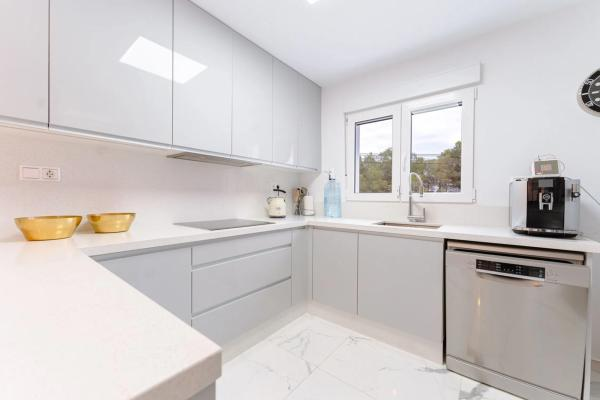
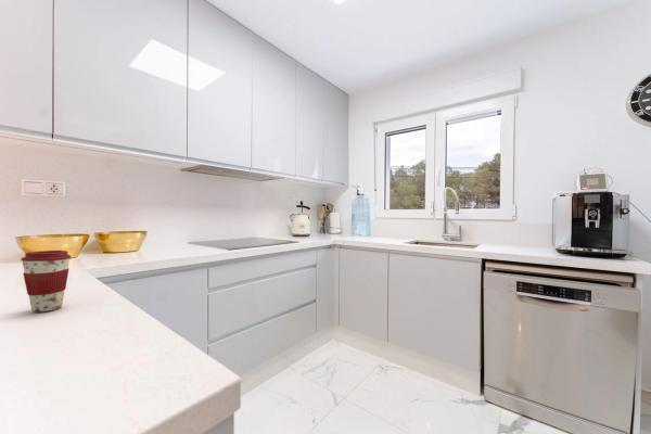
+ coffee cup [20,250,72,314]
